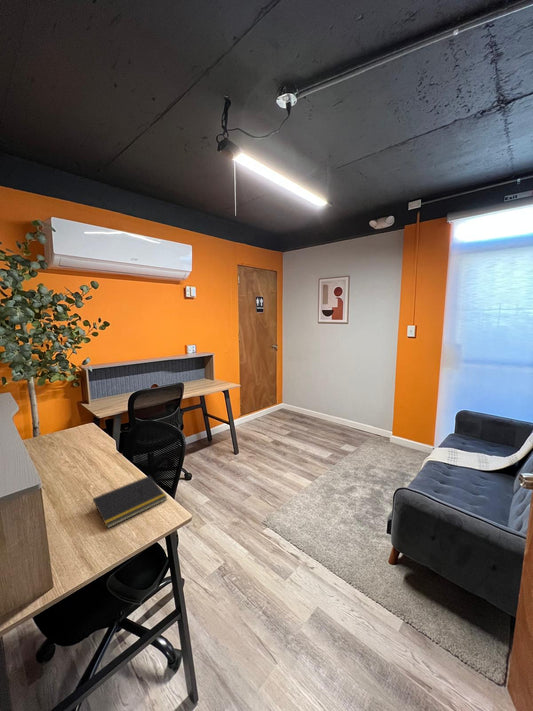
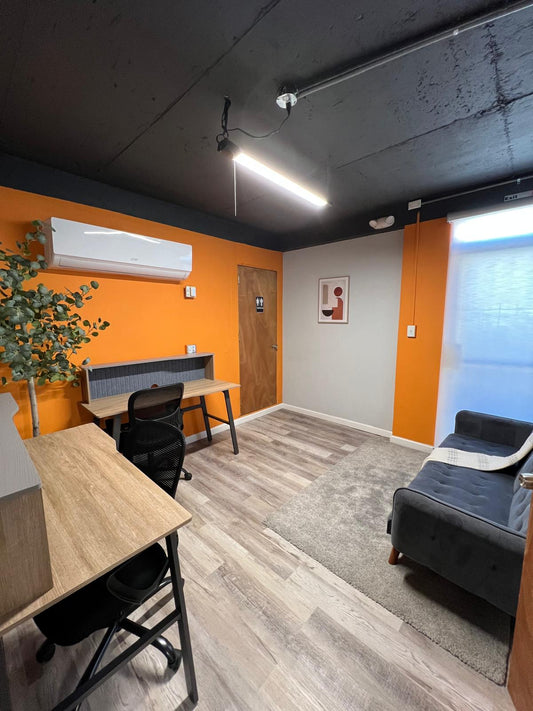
- notepad [91,475,168,530]
